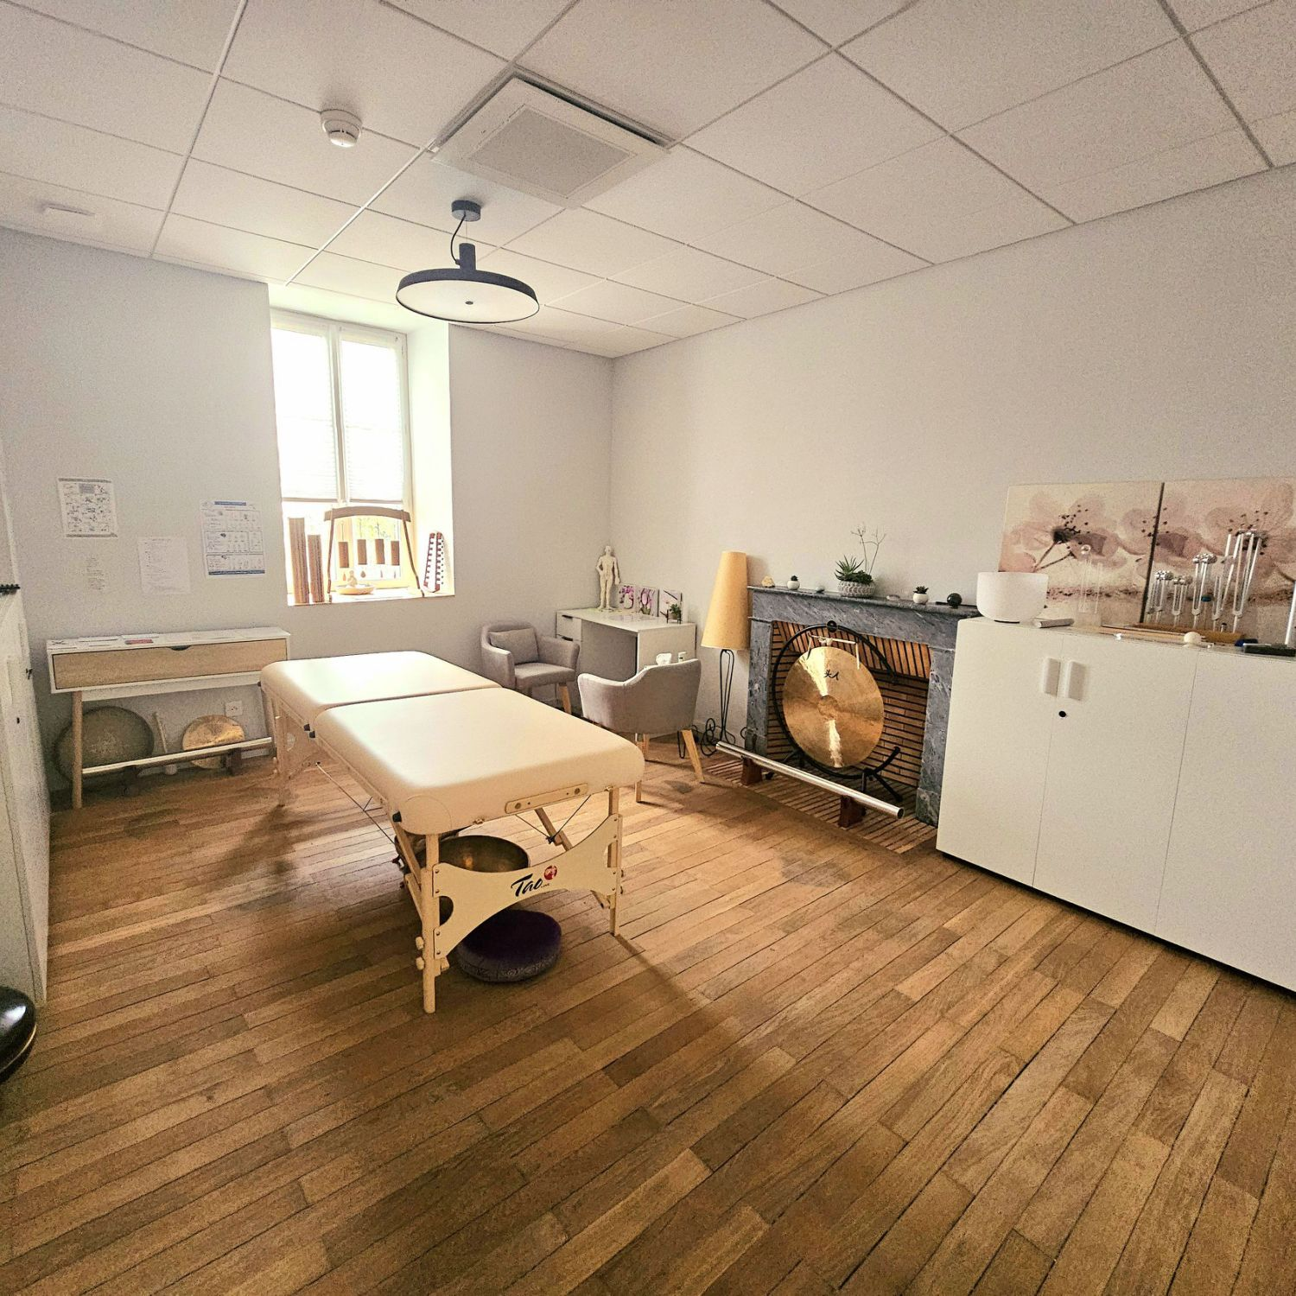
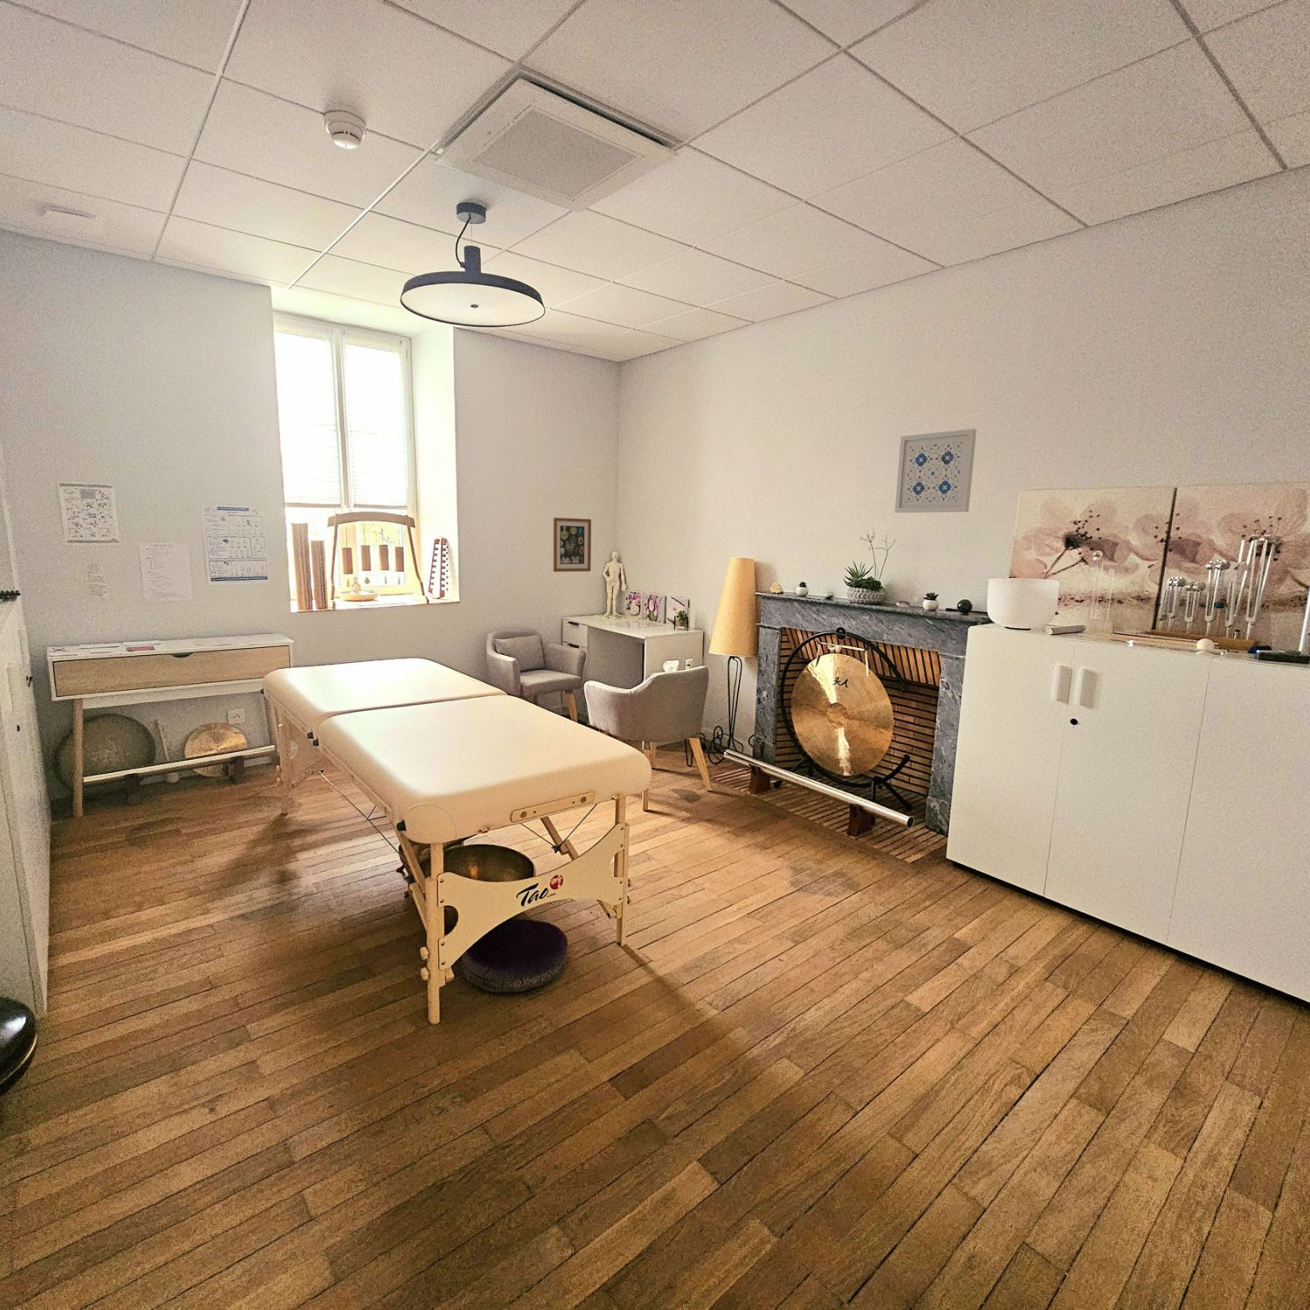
+ wall art [894,428,978,513]
+ wall art [553,517,593,573]
